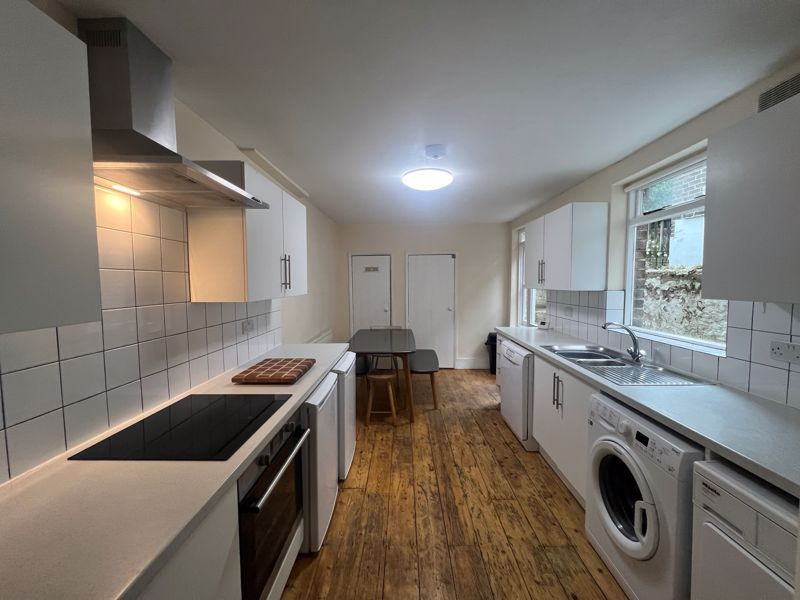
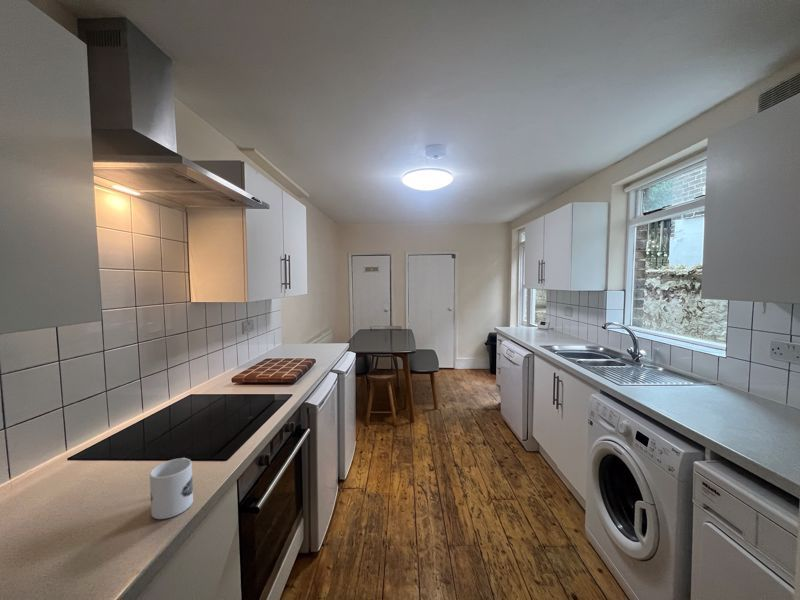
+ mug [149,457,194,520]
